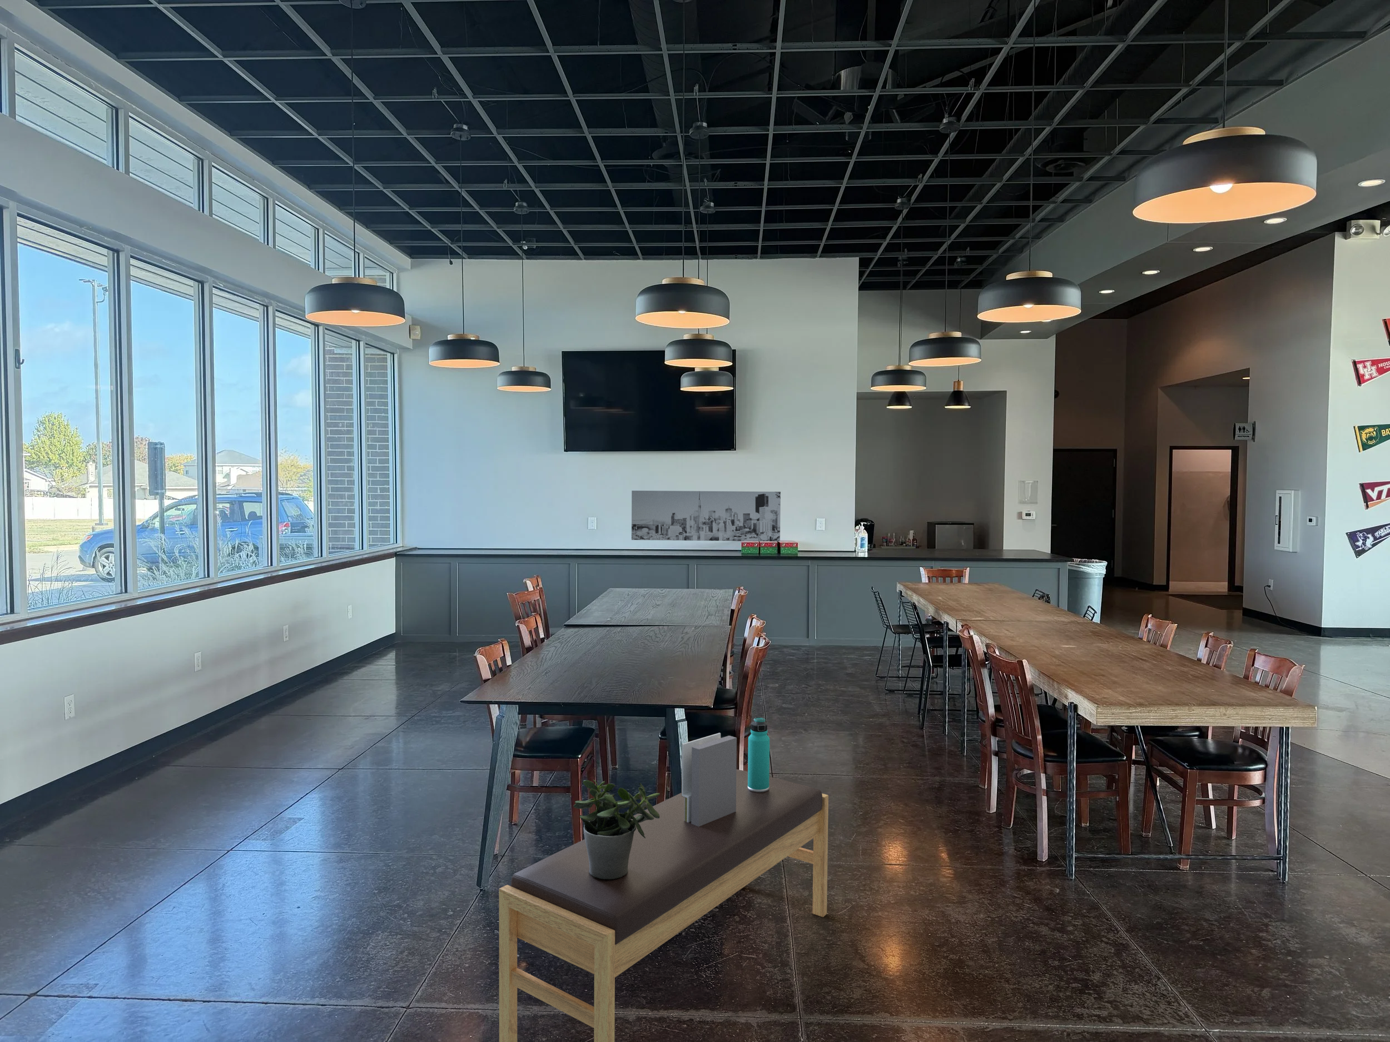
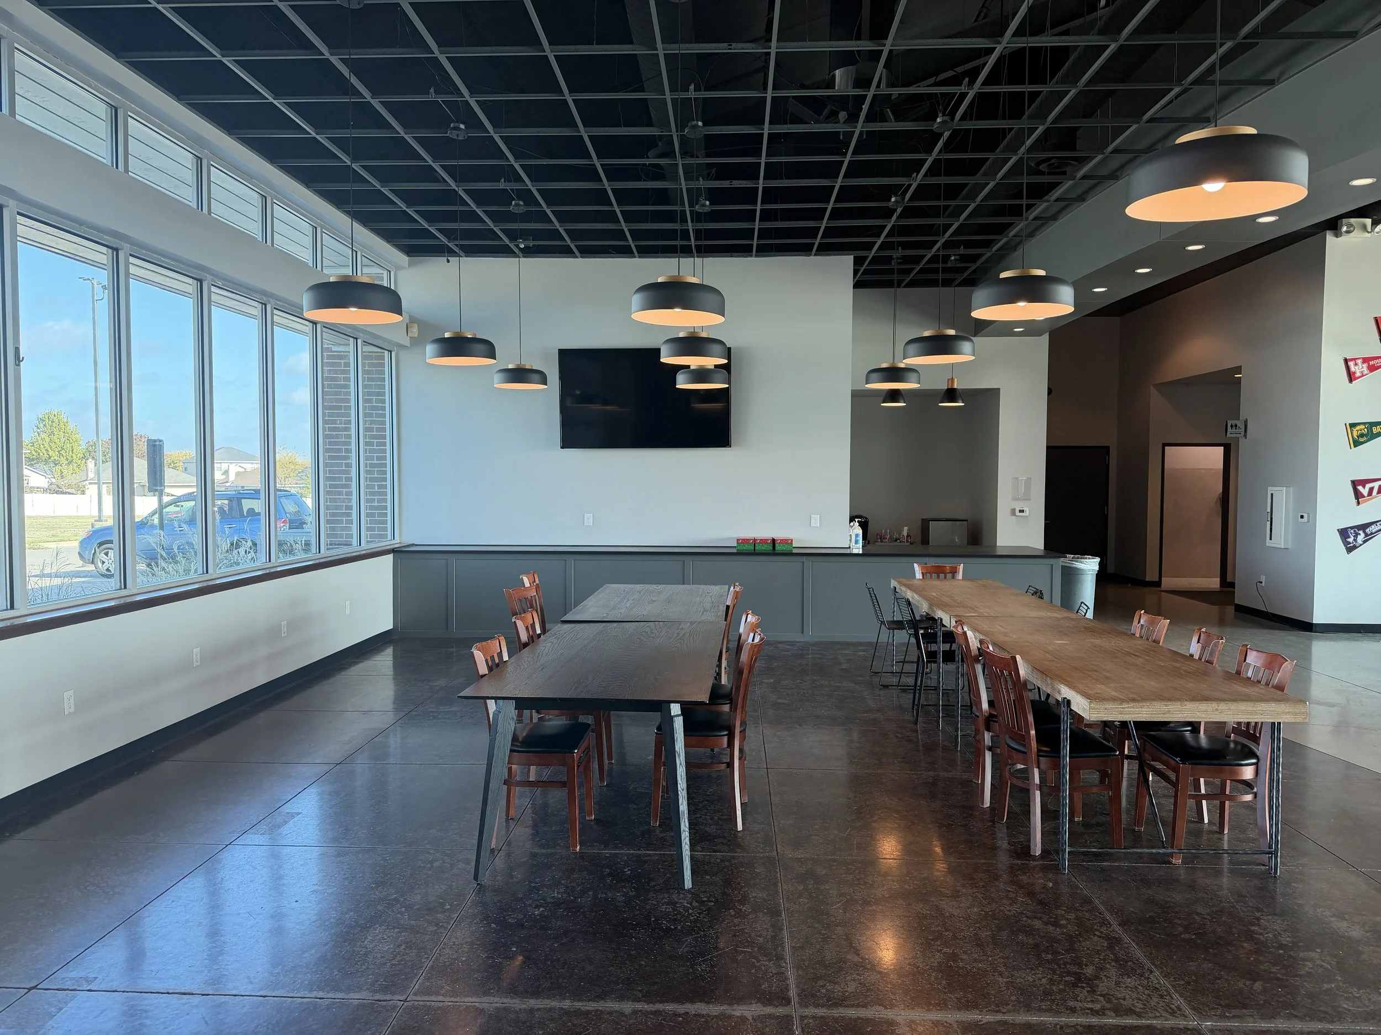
- thermos bottle [748,716,771,792]
- bench [499,768,829,1042]
- wall art [632,490,781,542]
- potted plant [572,779,661,879]
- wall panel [681,732,738,826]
